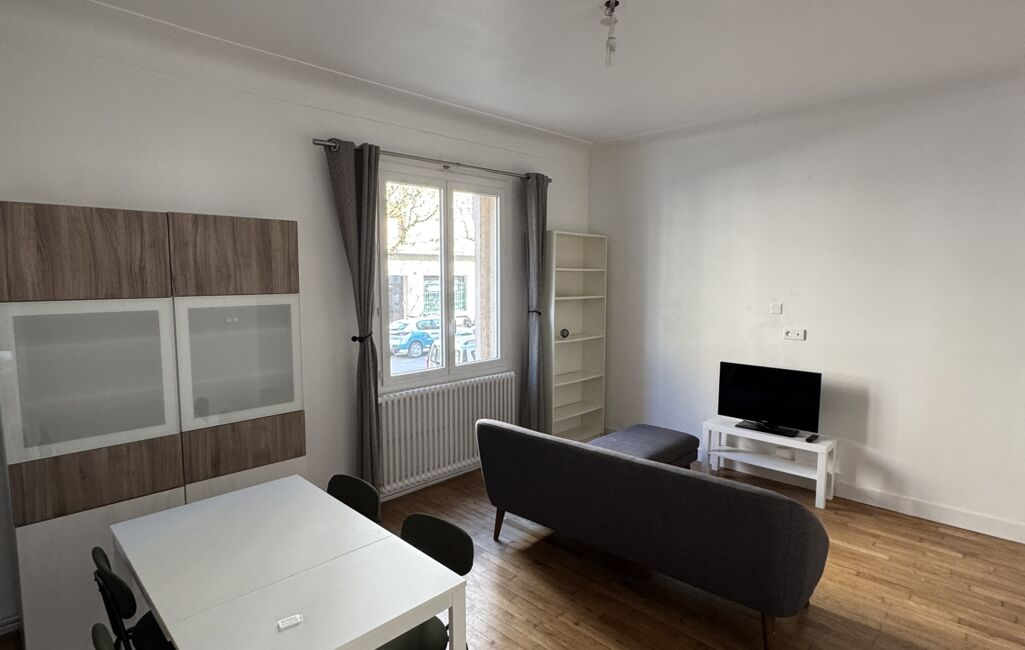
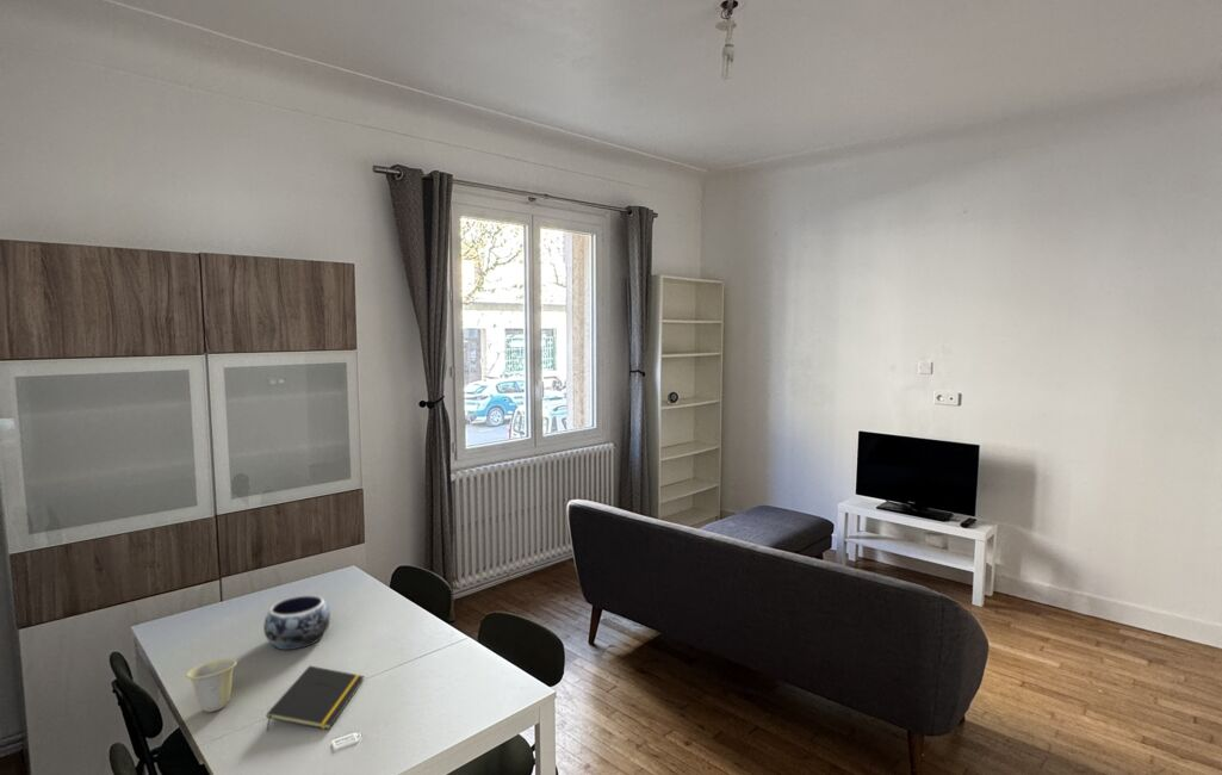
+ decorative bowl [262,594,331,651]
+ notepad [266,665,365,732]
+ cup [185,658,238,713]
